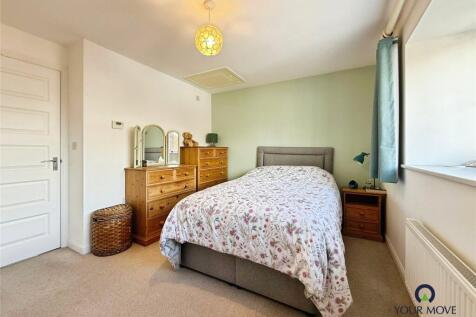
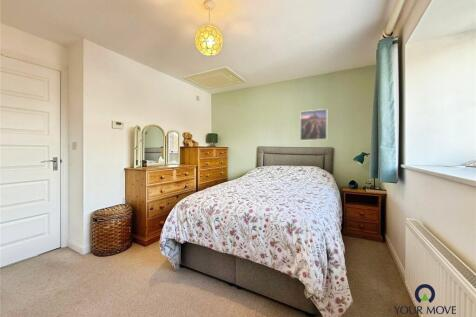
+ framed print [299,108,328,141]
